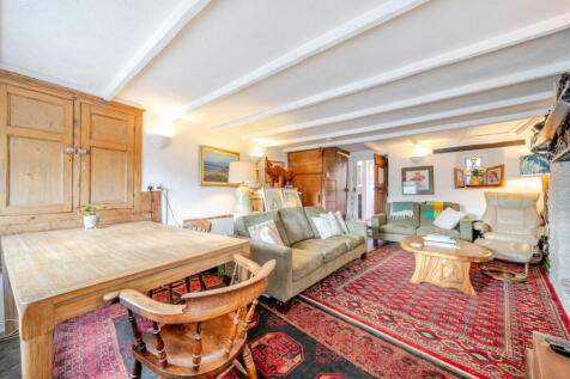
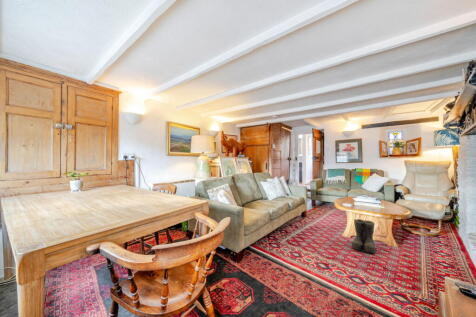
+ boots [351,218,377,254]
